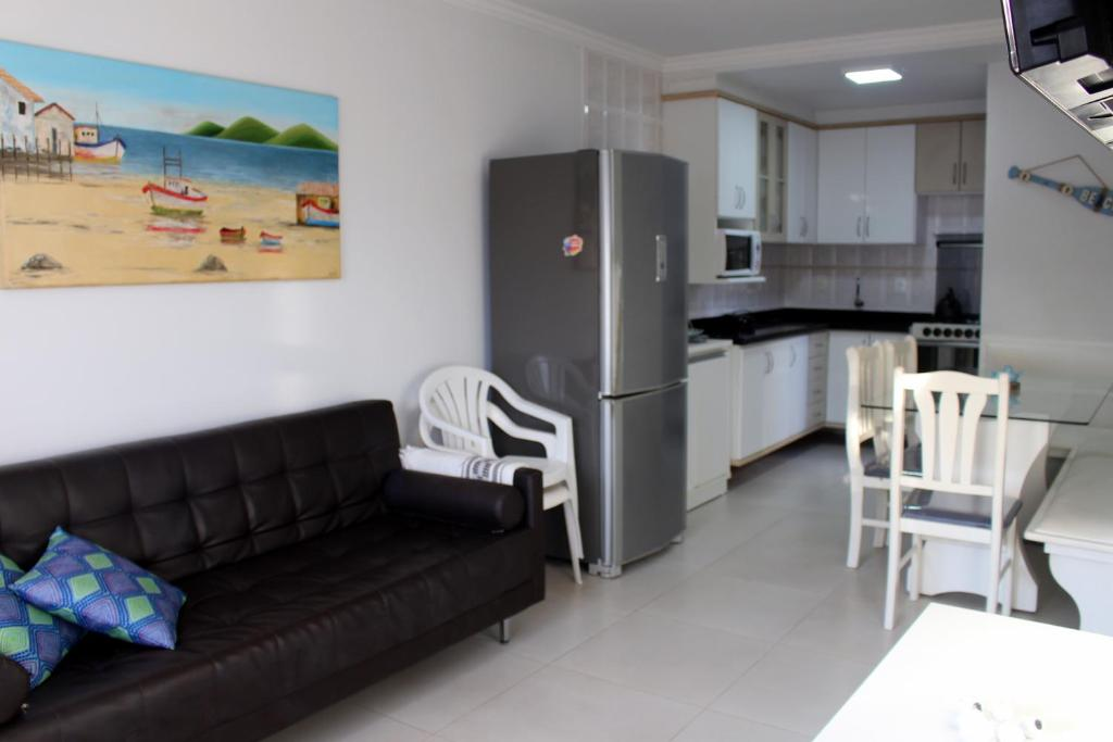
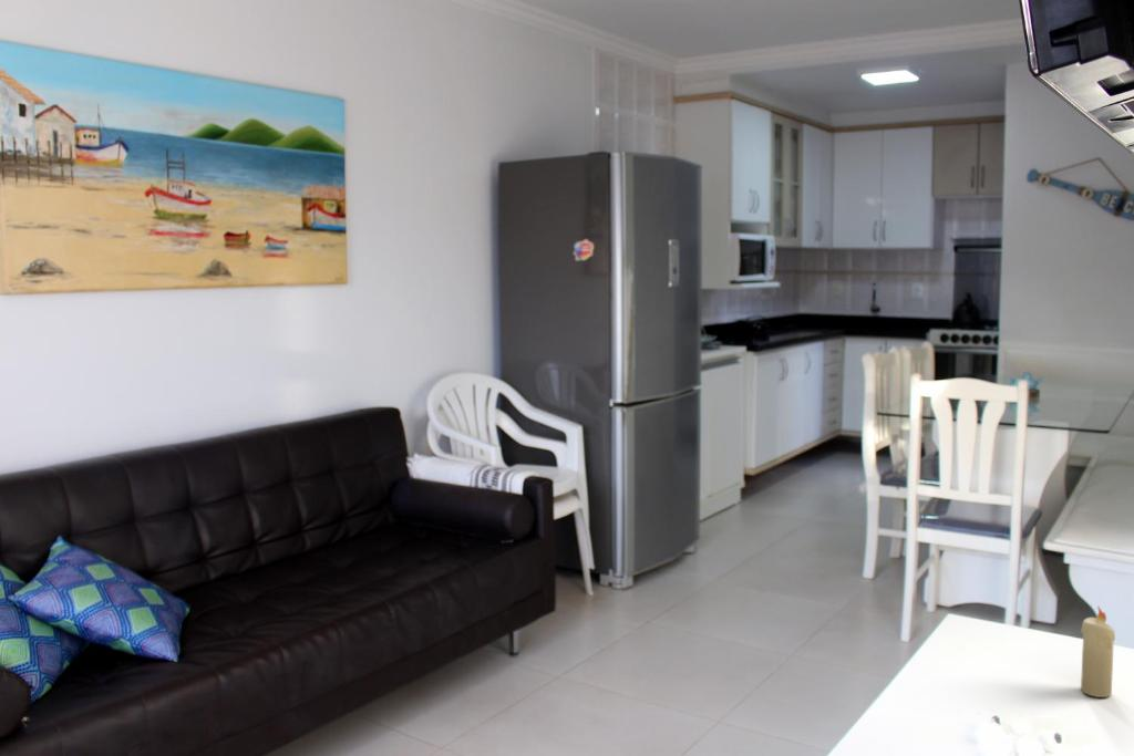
+ candle [1080,605,1116,698]
